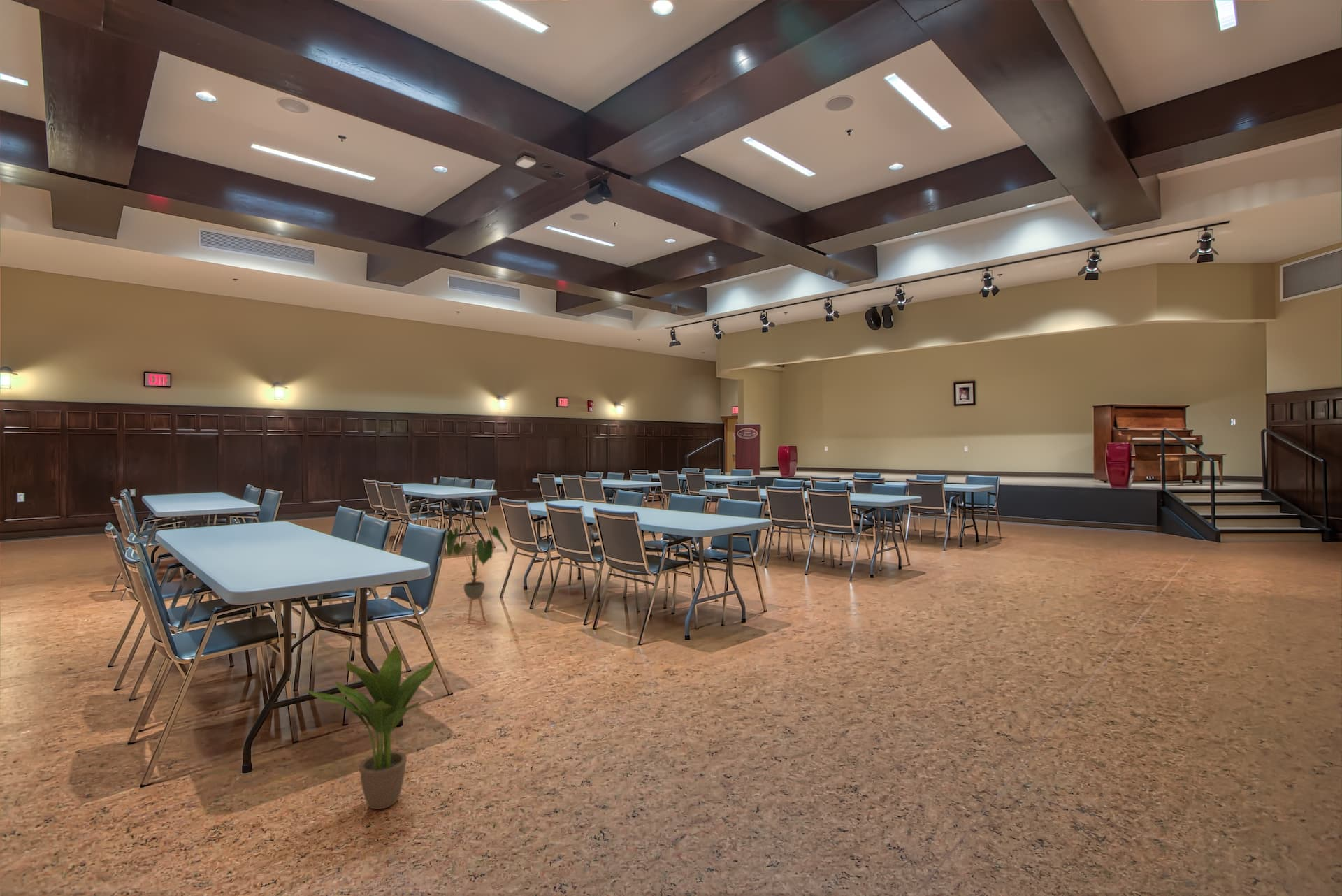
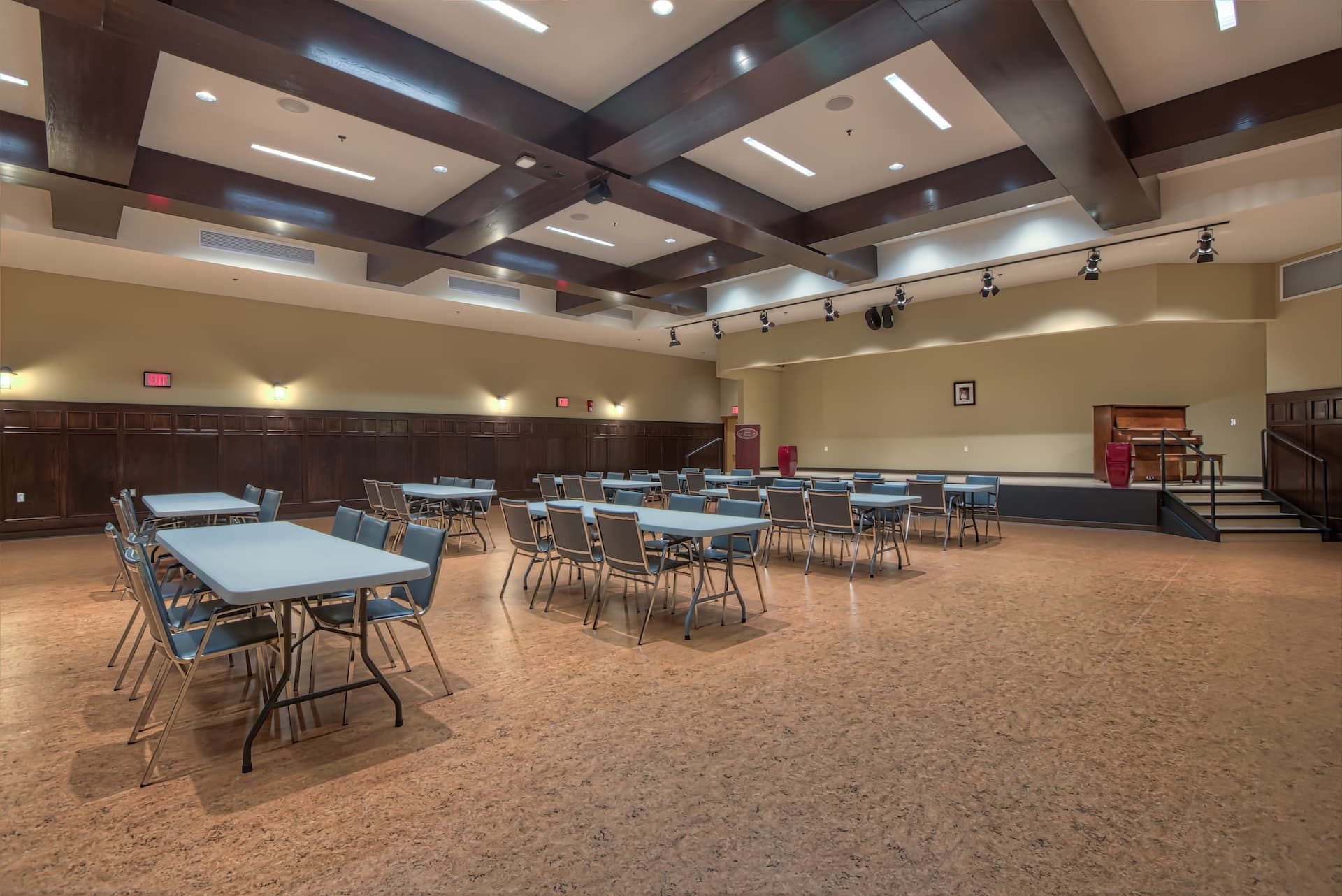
- house plant [446,522,508,623]
- potted plant [305,645,441,810]
